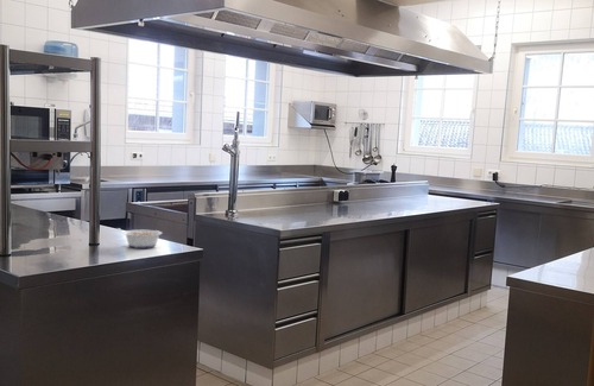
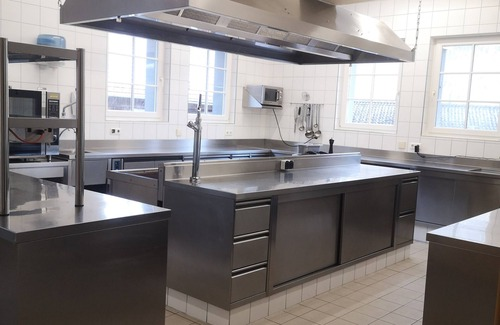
- legume [115,227,163,249]
